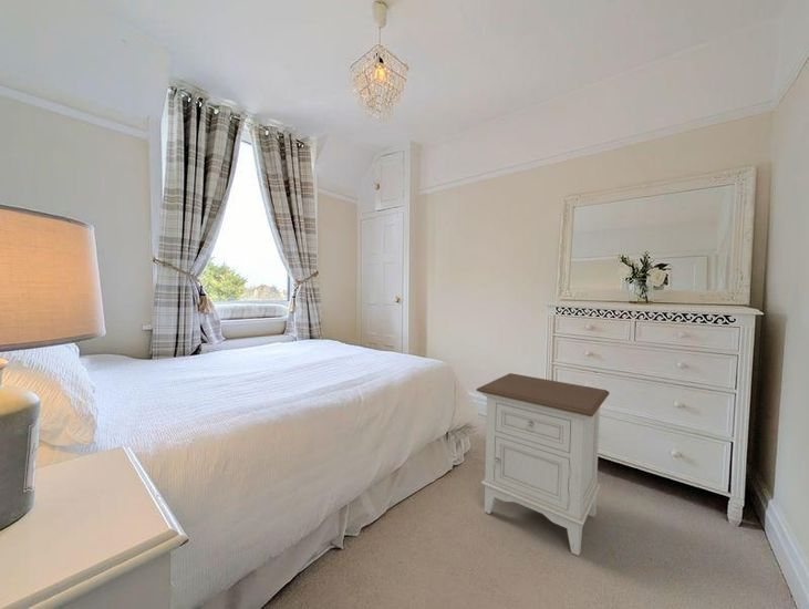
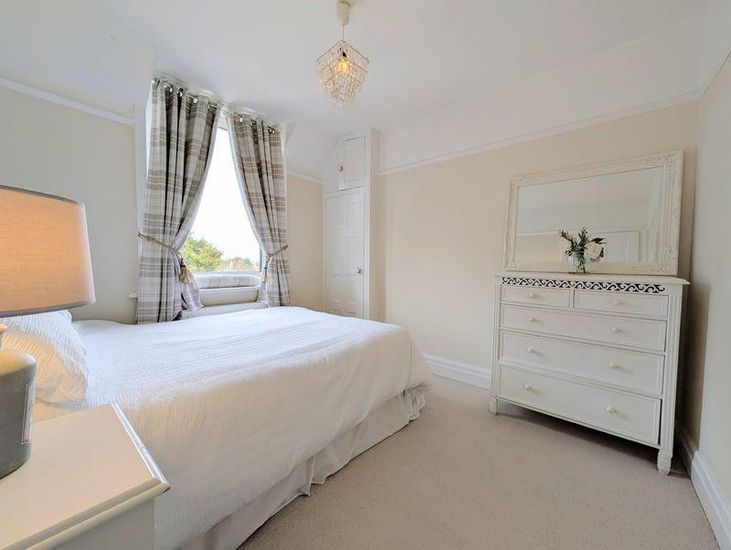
- nightstand [476,372,611,557]
